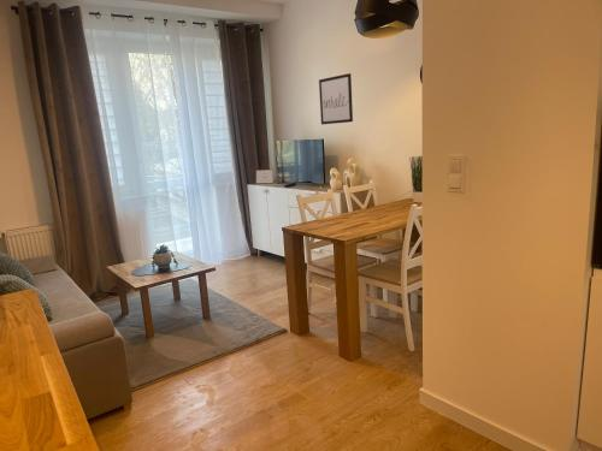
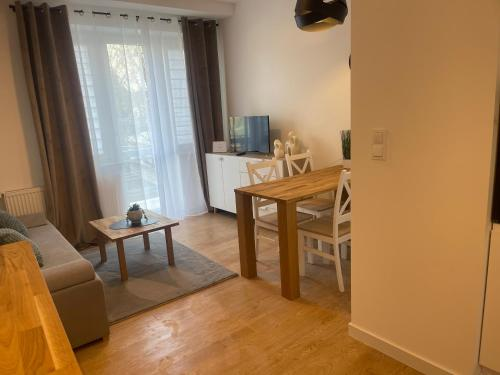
- wall art [318,72,354,126]
